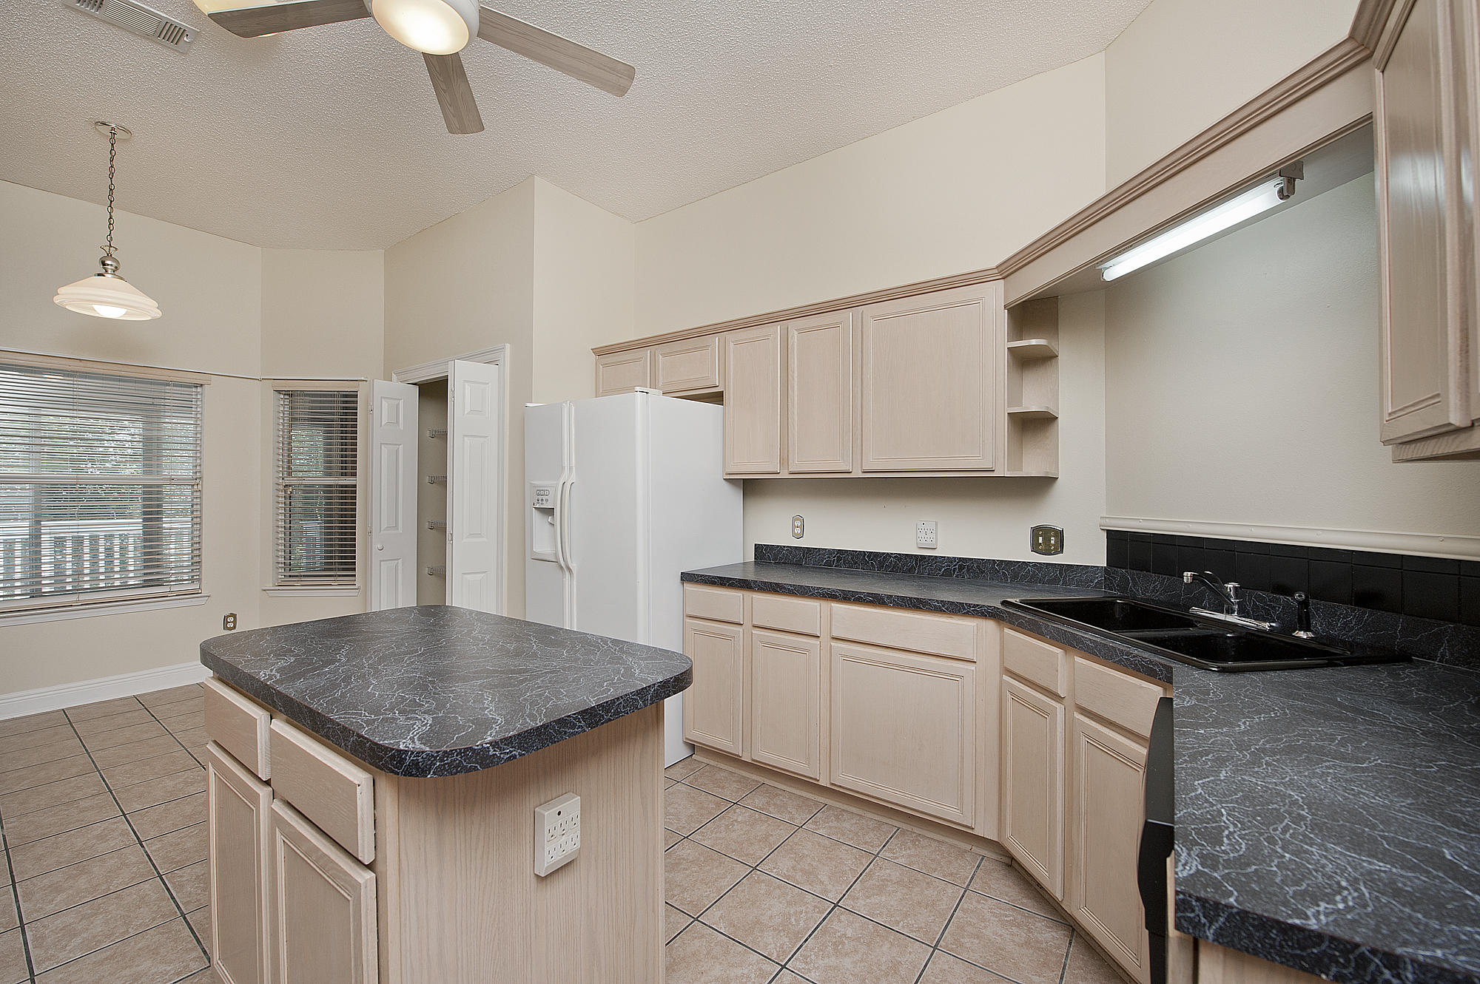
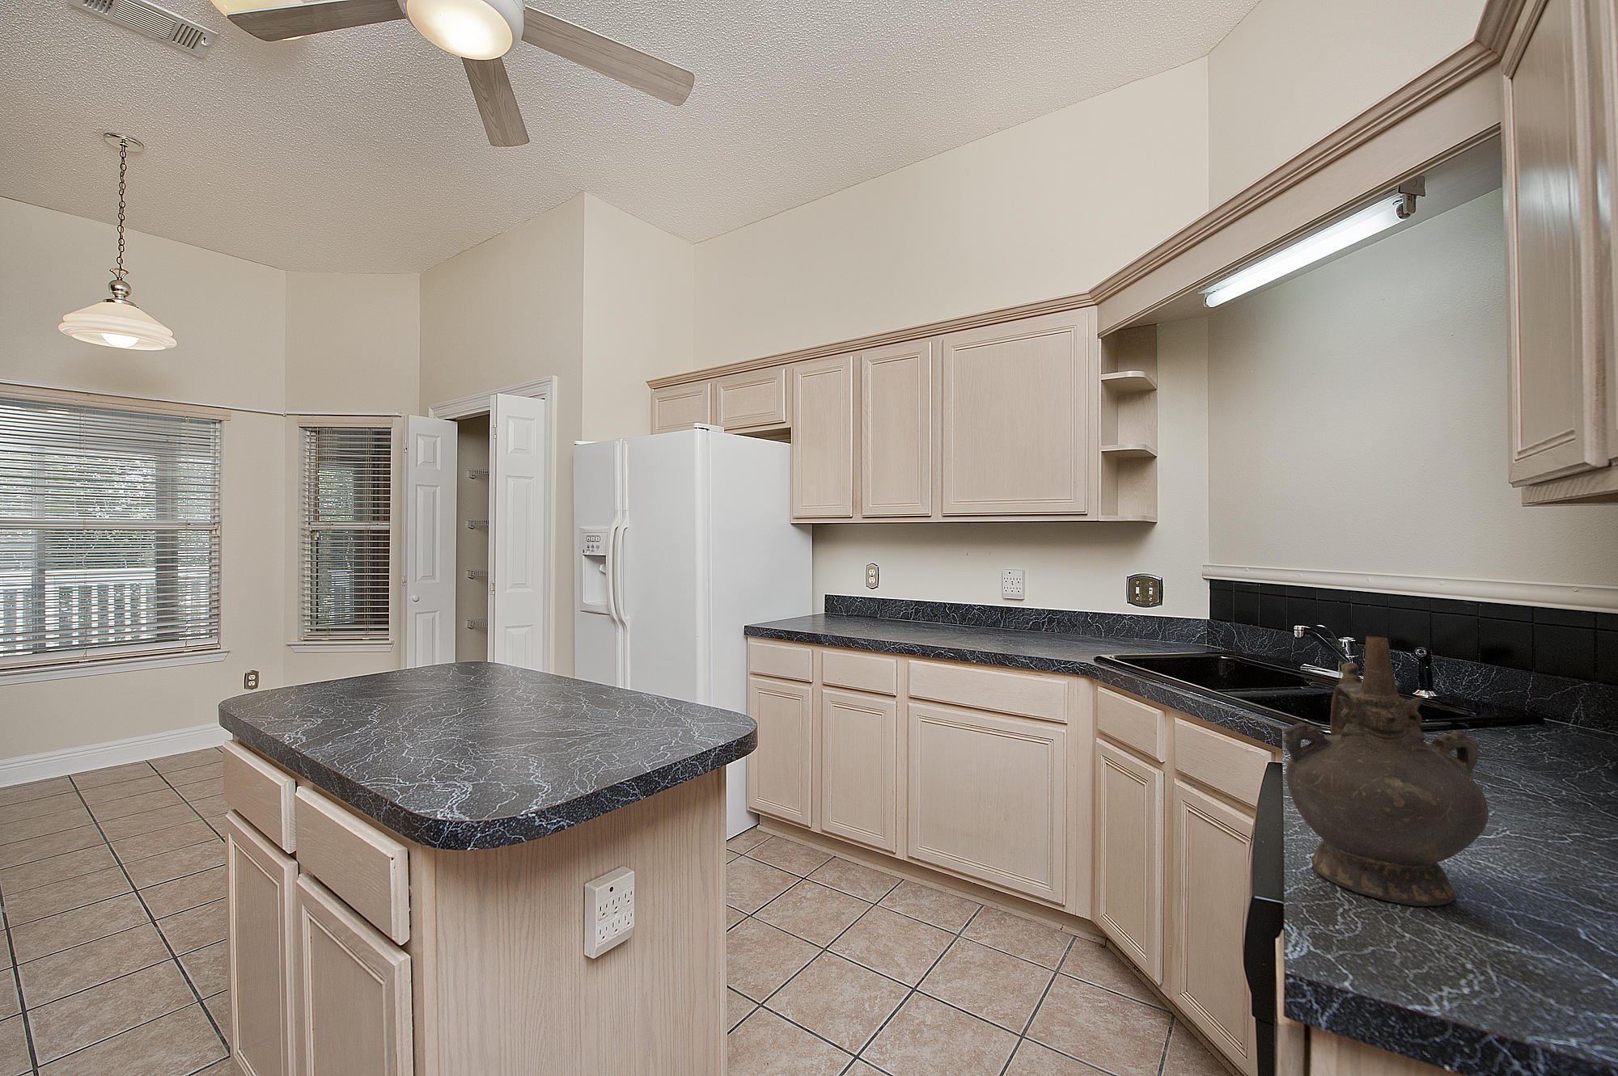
+ ceremonial vessel [1282,635,1489,907]
